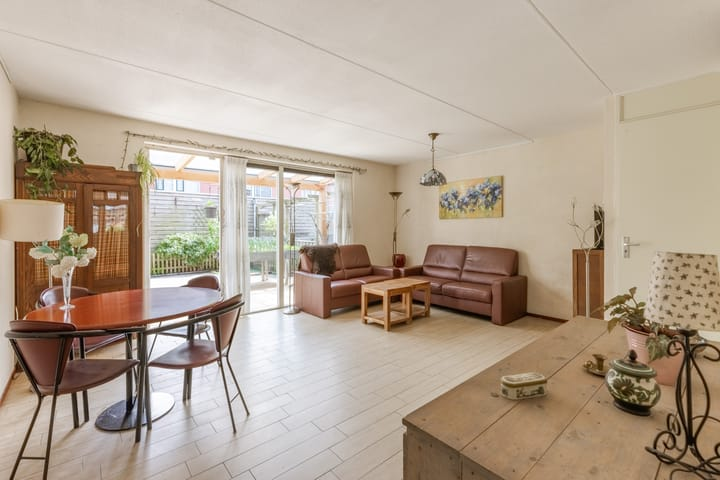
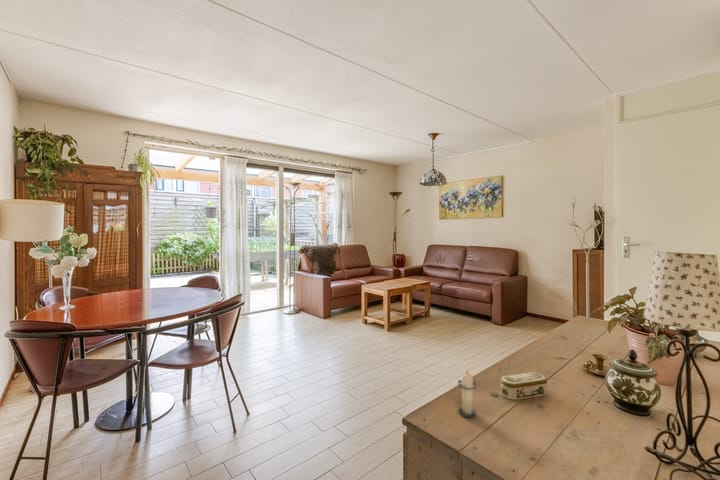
+ candle [457,369,478,418]
